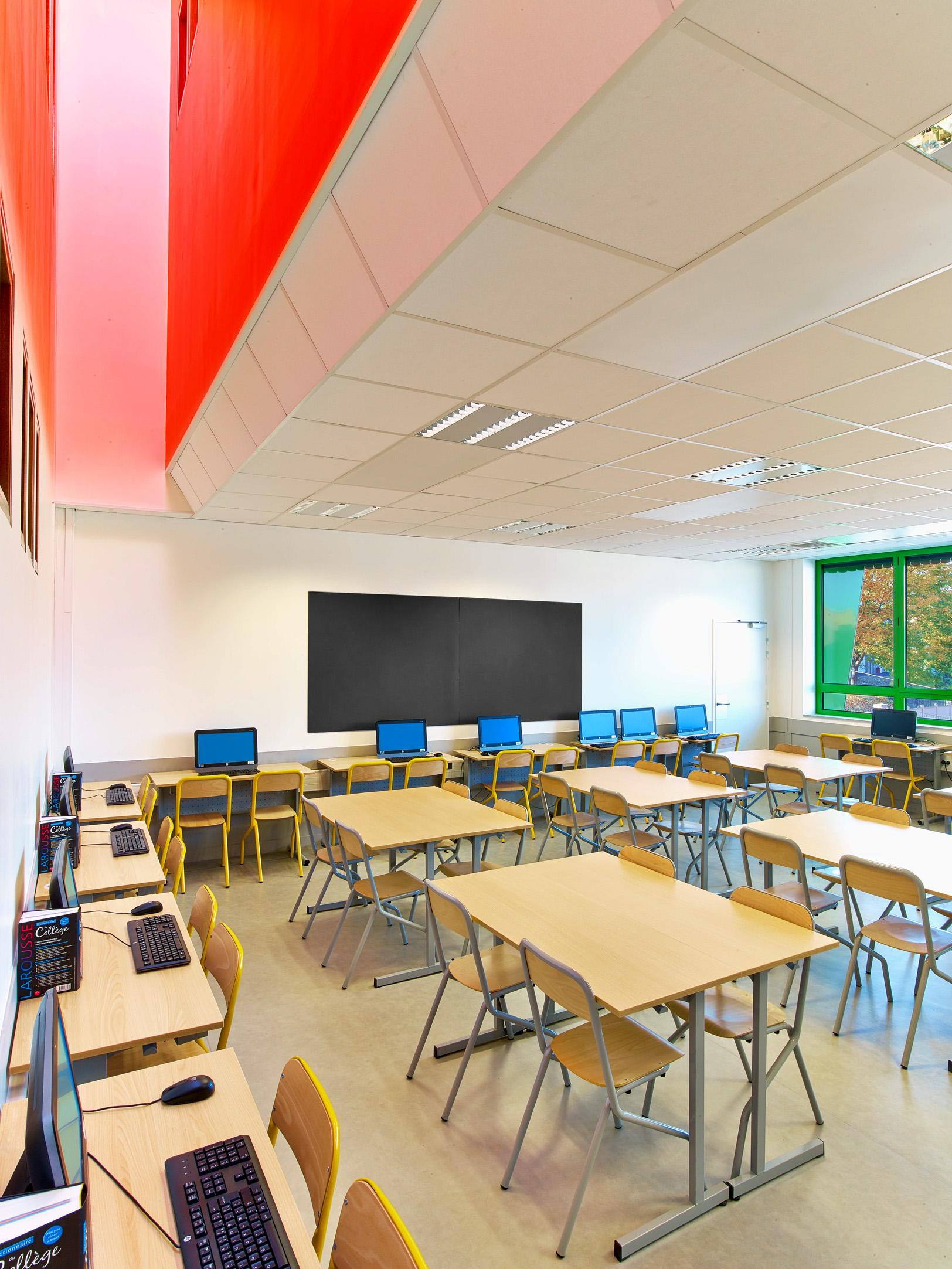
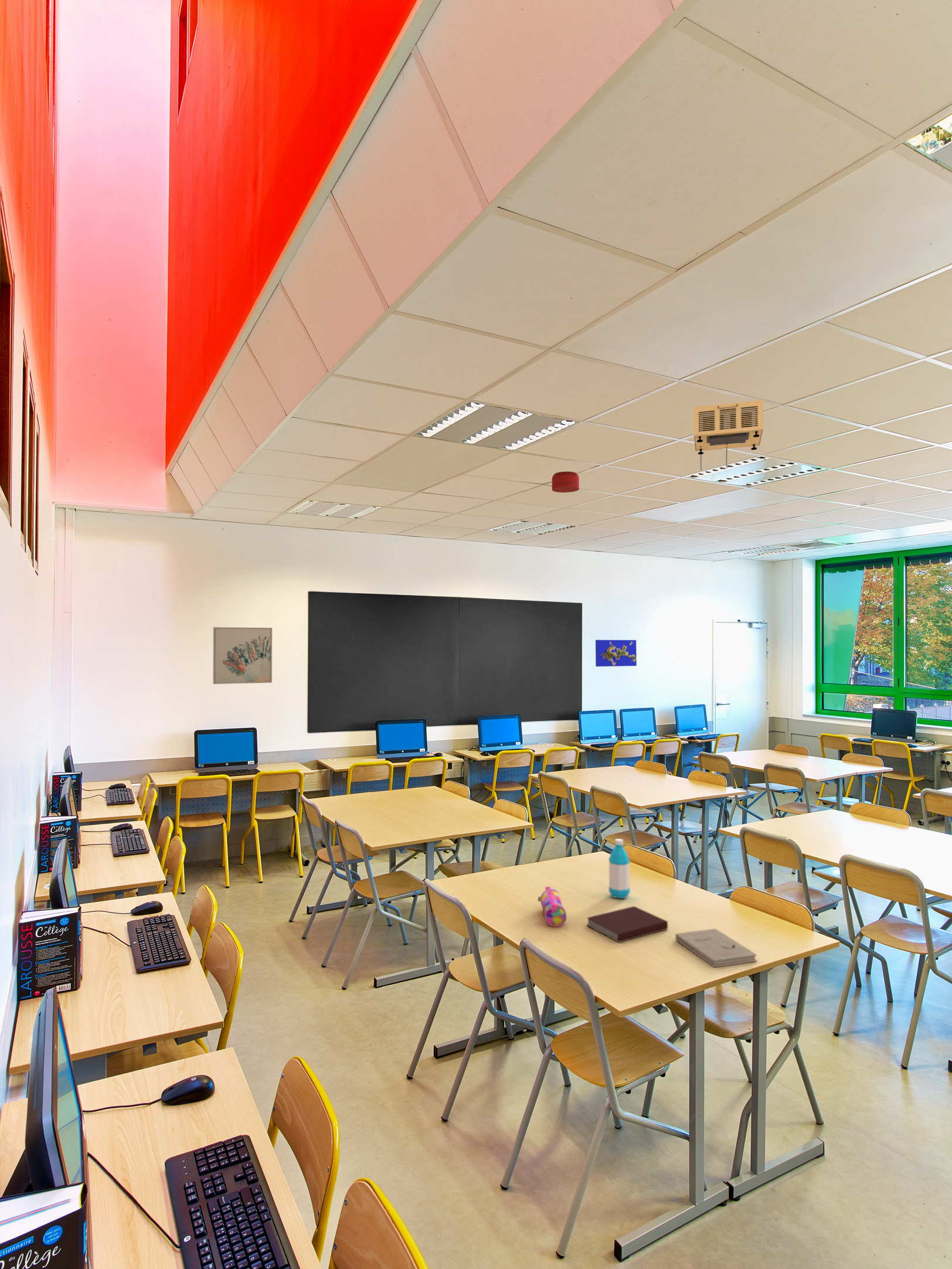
+ wall art [212,627,273,685]
+ book [675,928,757,968]
+ water bottle [608,838,631,899]
+ pencil case [537,886,567,927]
+ notebook [586,906,669,943]
+ projector [693,399,764,471]
+ smoke detector [551,471,580,493]
+ world map [595,639,637,667]
